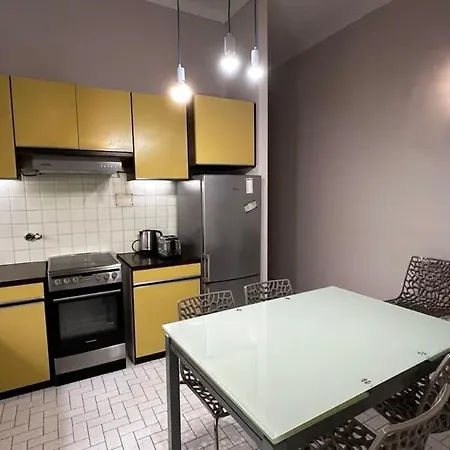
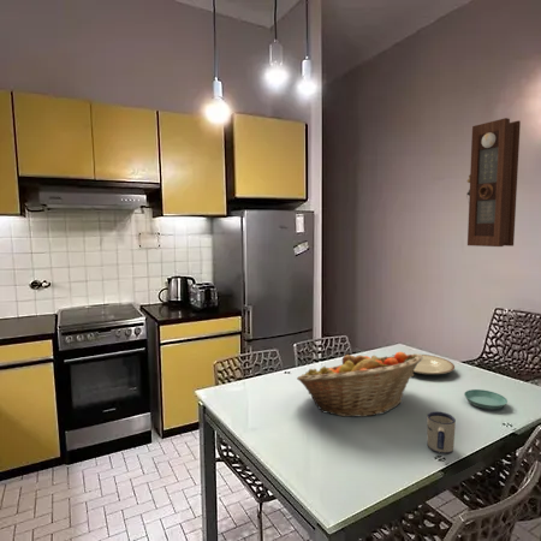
+ plate [414,353,456,376]
+ saucer [463,388,509,411]
+ fruit basket [296,351,423,418]
+ pendulum clock [465,117,522,248]
+ mug [426,410,457,456]
